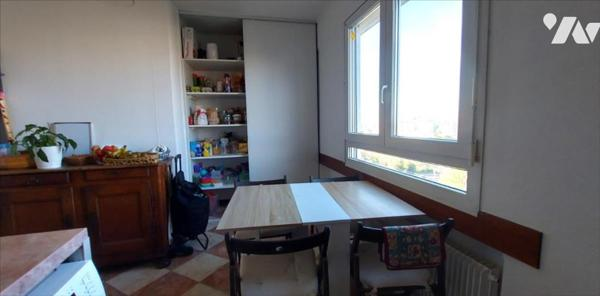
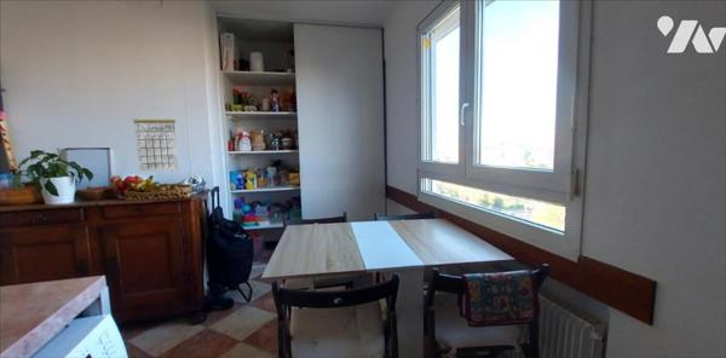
+ calendar [132,106,179,173]
